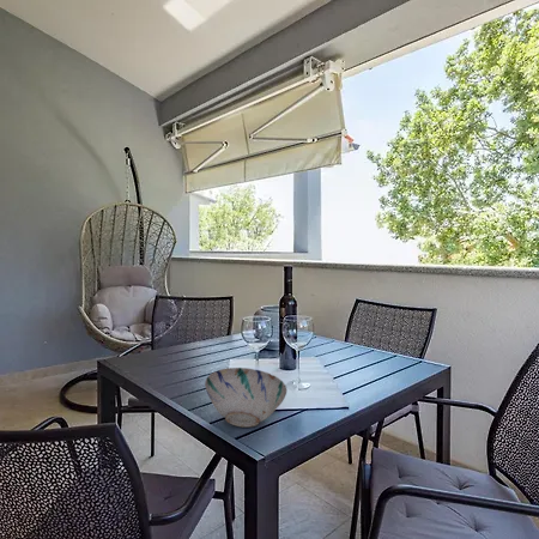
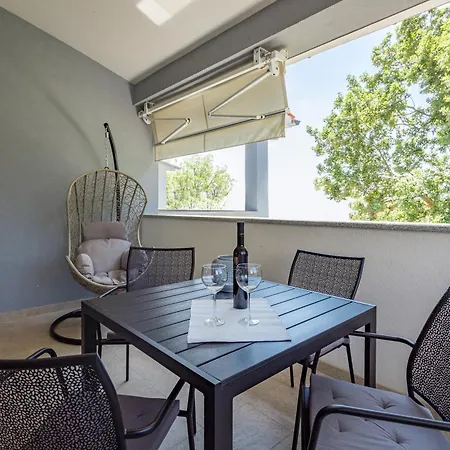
- bowl [204,367,289,429]
